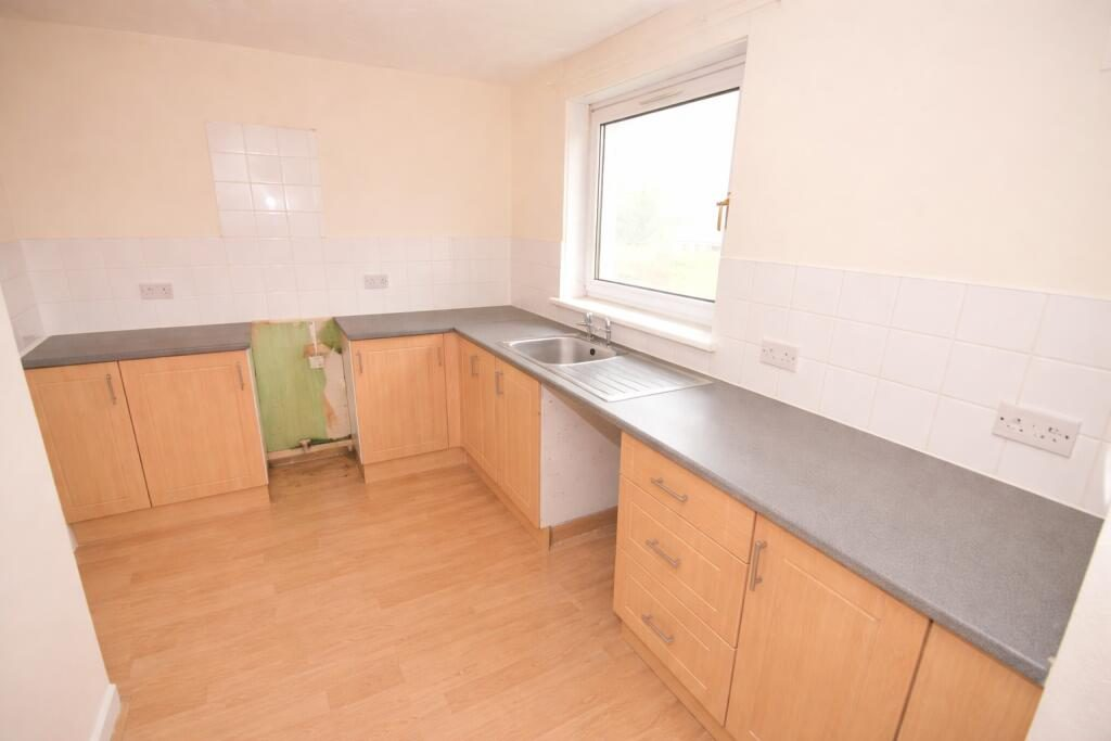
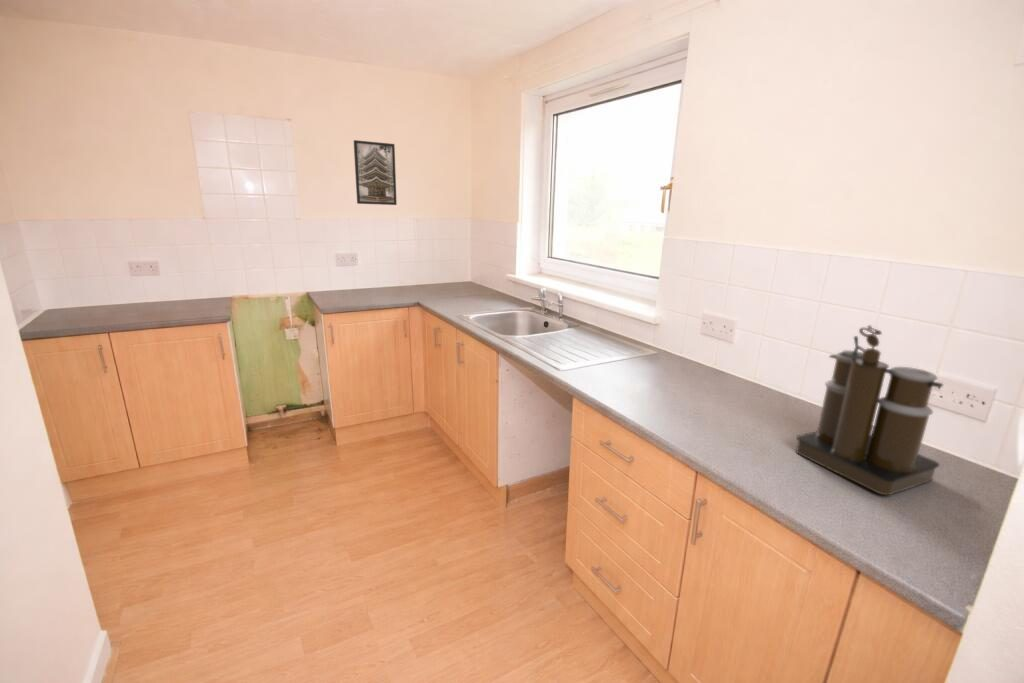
+ coffee maker [795,324,944,497]
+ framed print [353,139,398,206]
